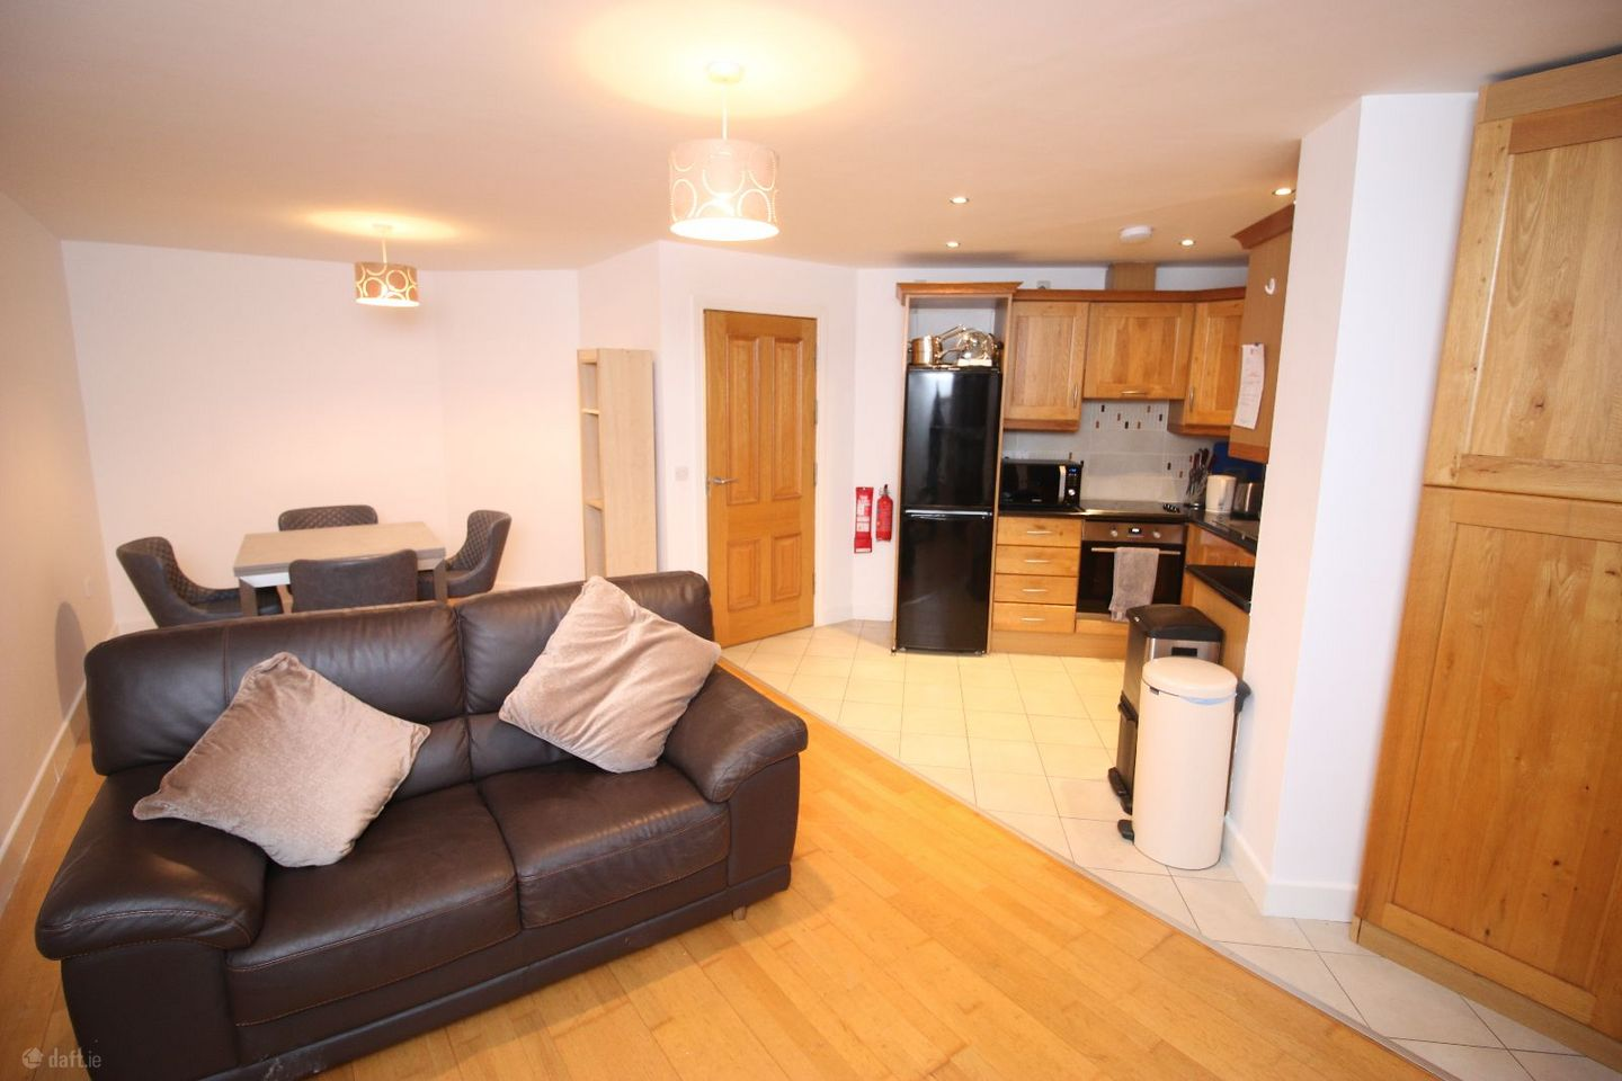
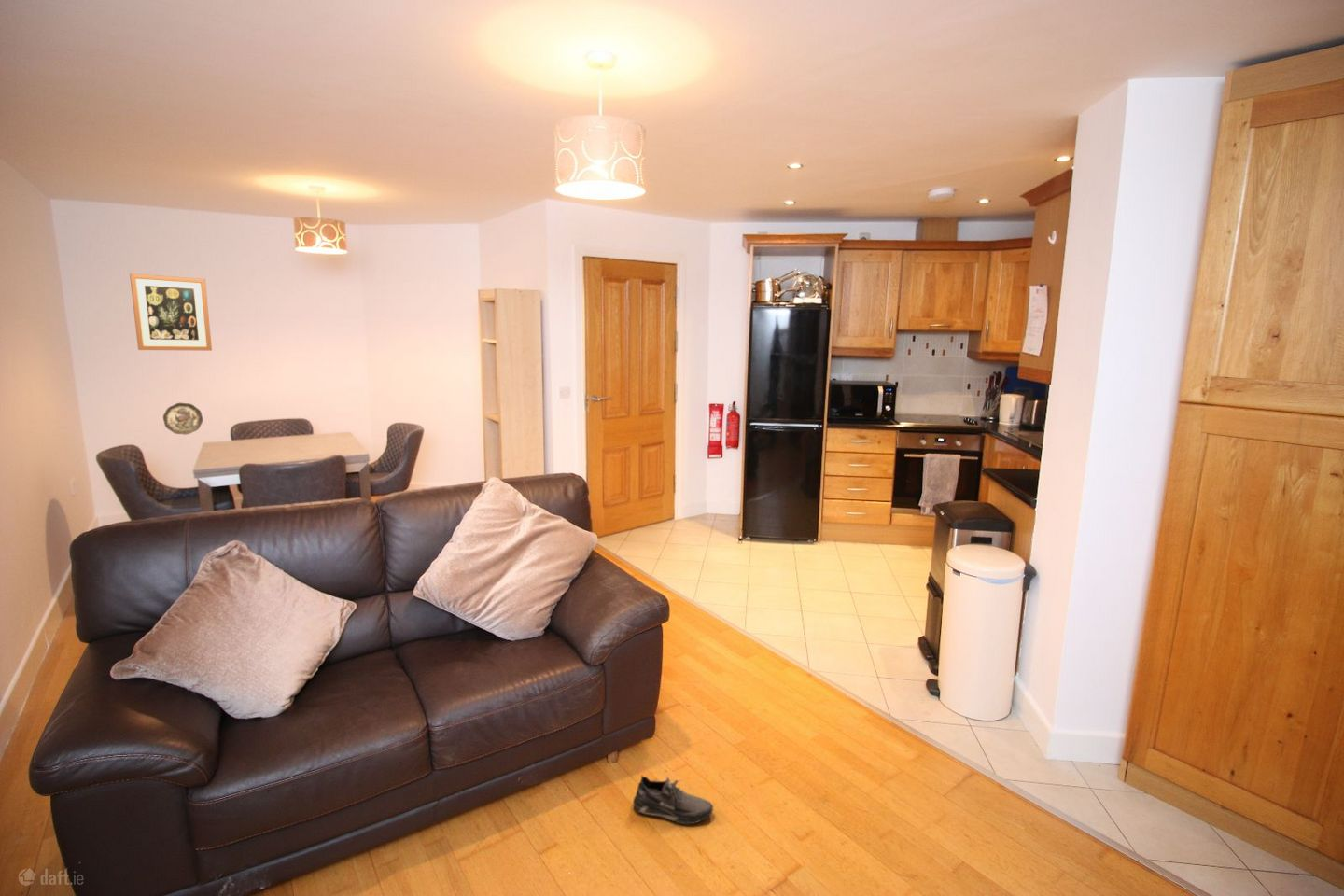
+ shoe [632,774,714,825]
+ decorative plate [162,402,203,436]
+ wall art [129,273,213,352]
